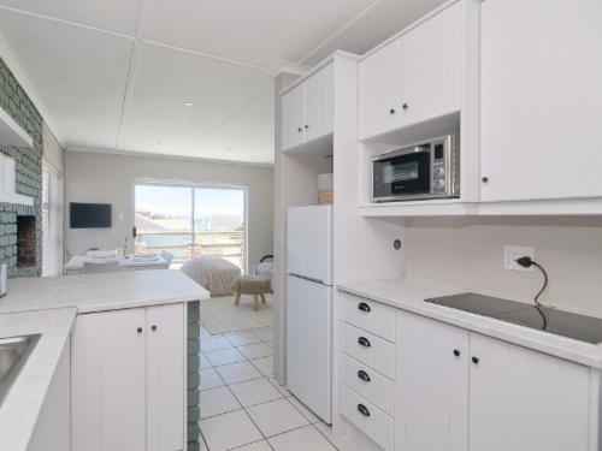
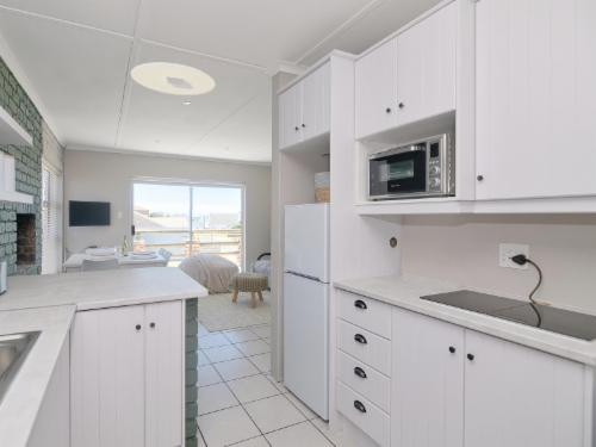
+ ceiling light [130,62,216,97]
